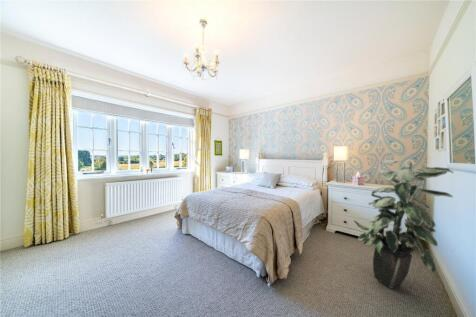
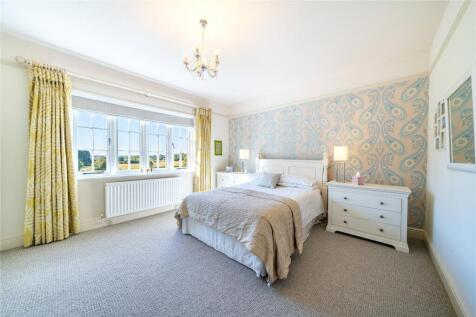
- indoor plant [353,159,455,290]
